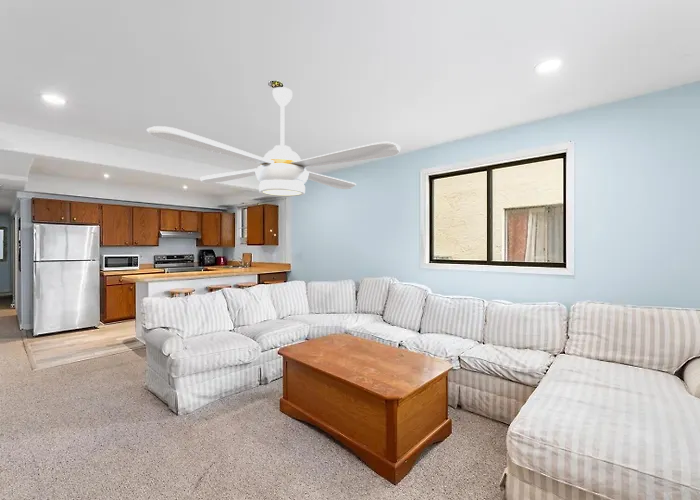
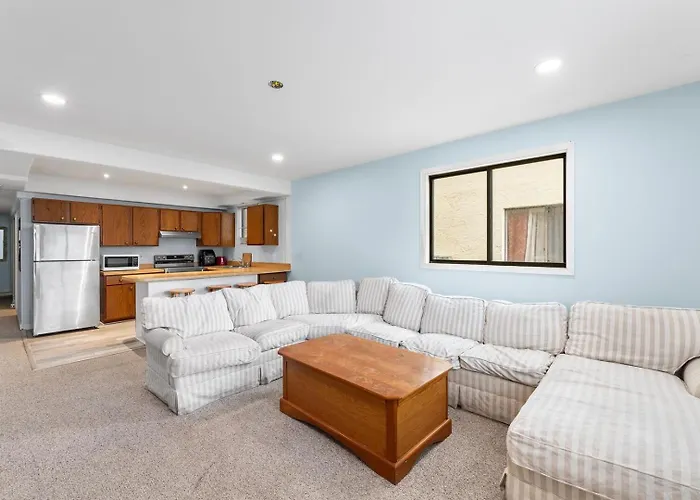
- ceiling fan [146,86,401,198]
